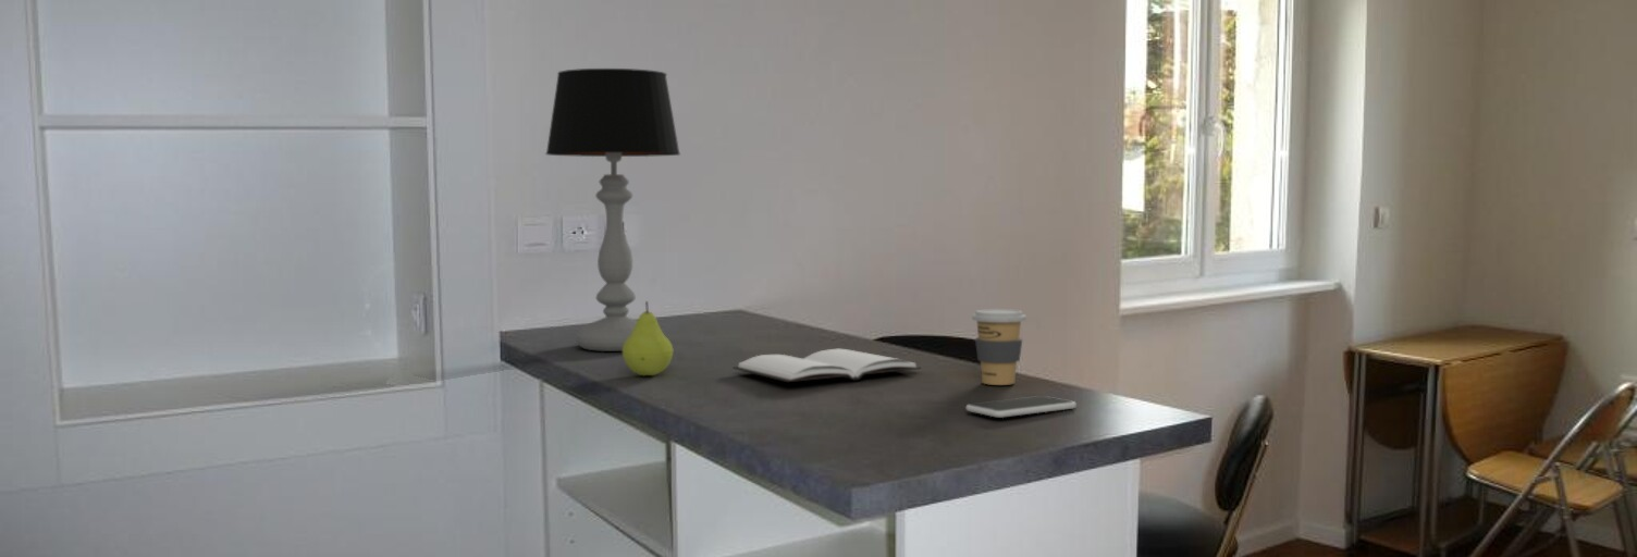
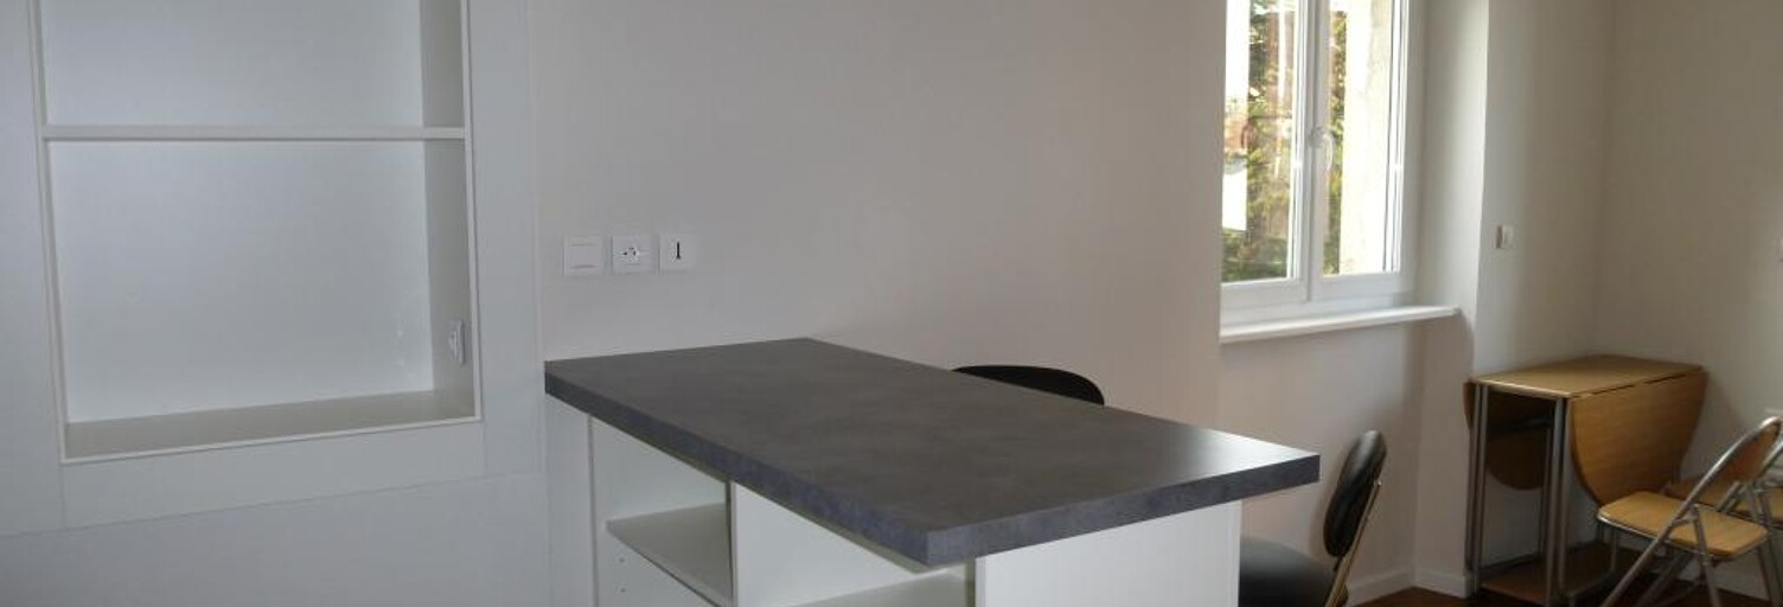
- coffee cup [971,308,1027,386]
- table lamp [544,67,681,352]
- book [731,347,922,383]
- smartphone [965,395,1078,419]
- fruit [621,300,674,377]
